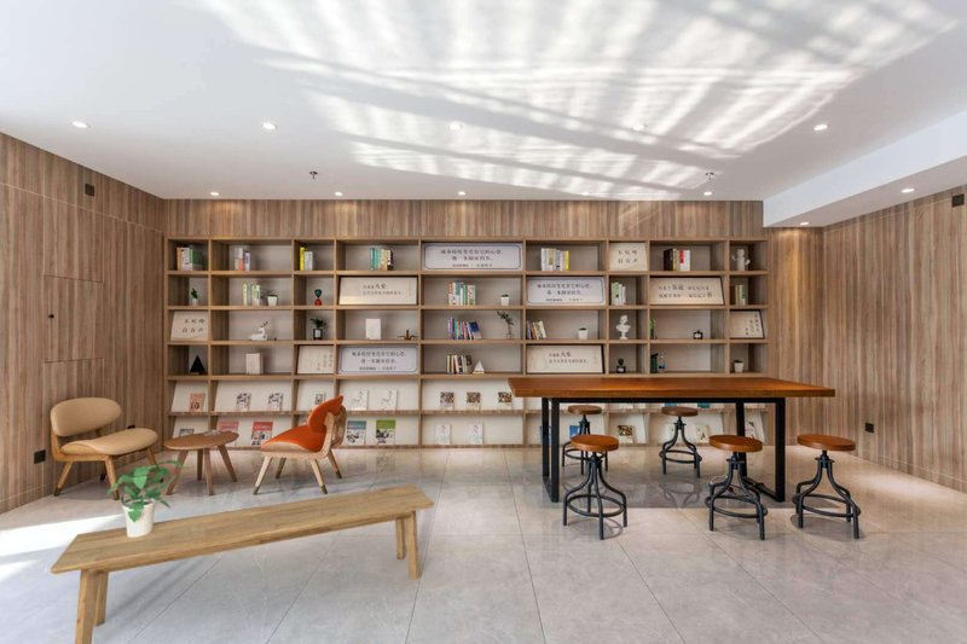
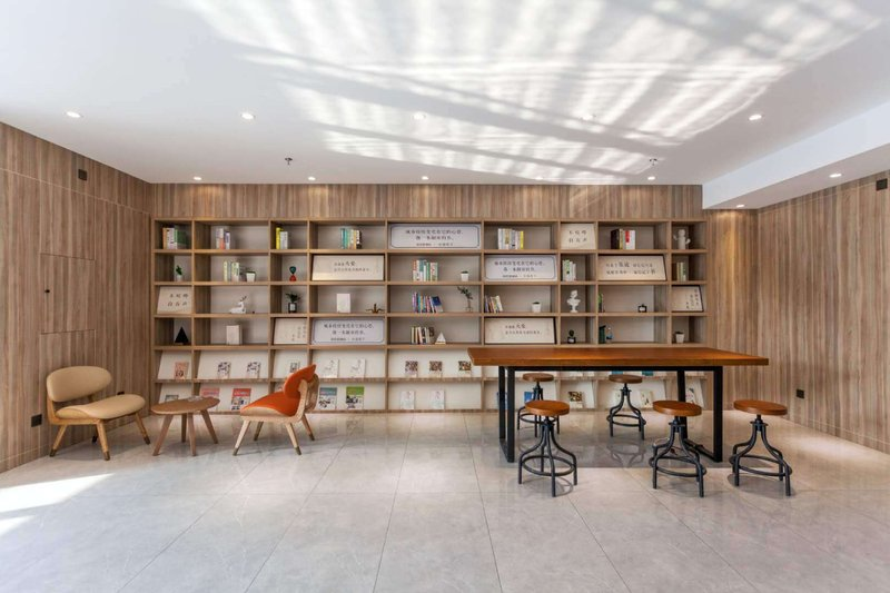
- potted plant [105,459,185,538]
- bench [48,483,435,644]
